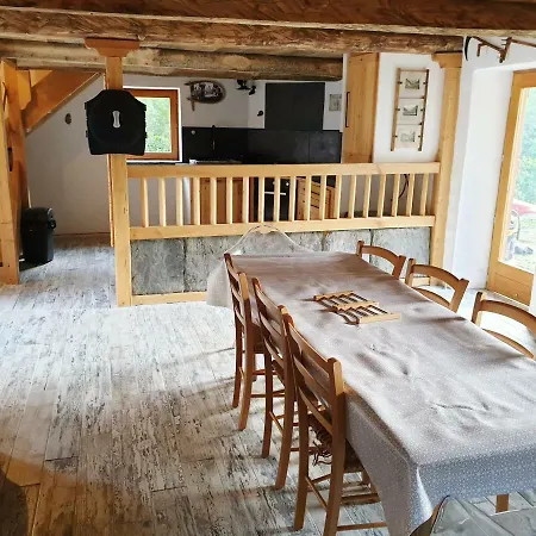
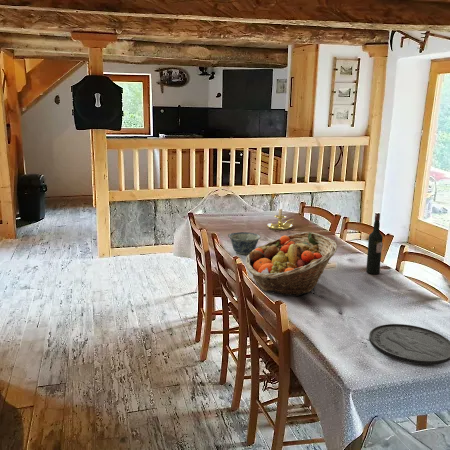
+ bowl [227,231,261,256]
+ wine bottle [365,211,384,275]
+ fruit basket [244,231,338,297]
+ plate [368,323,450,366]
+ candle holder [266,203,294,231]
